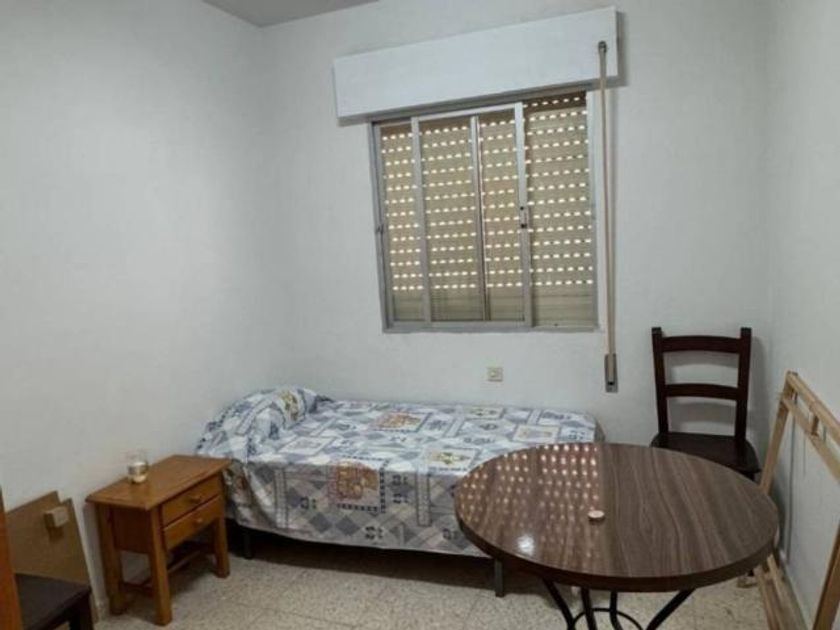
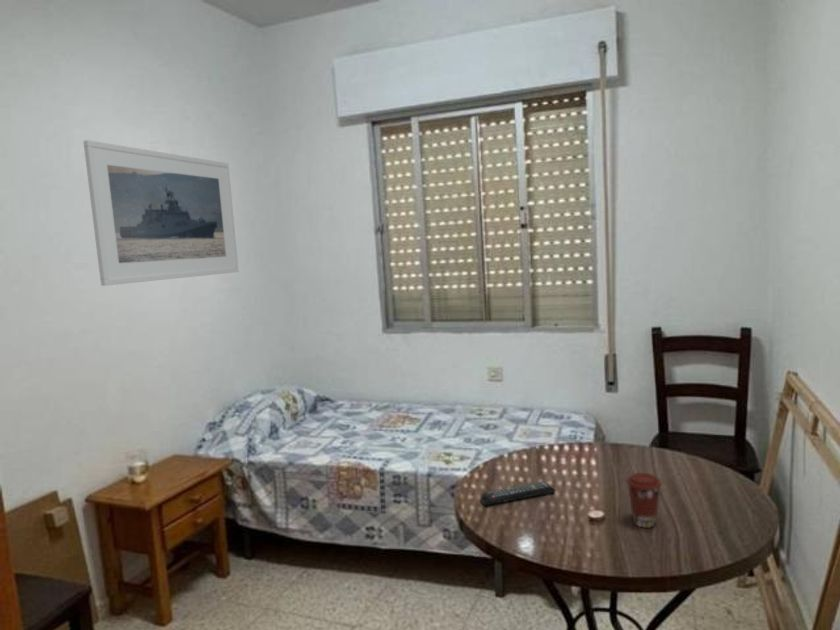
+ coffee cup [625,472,663,529]
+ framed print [82,139,240,287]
+ remote control [480,480,557,506]
